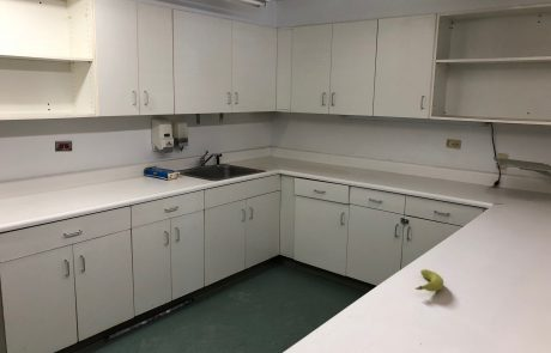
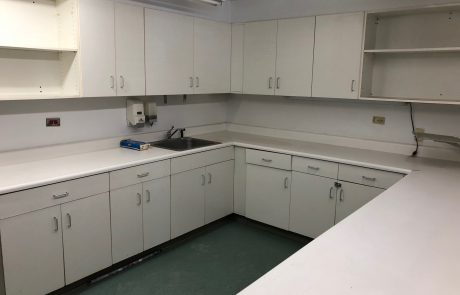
- fruit [414,268,444,293]
